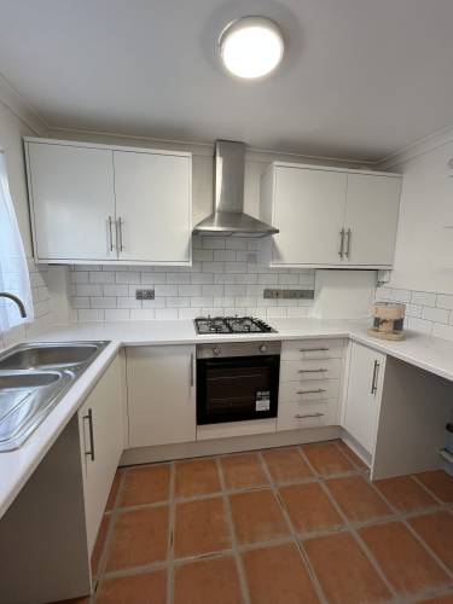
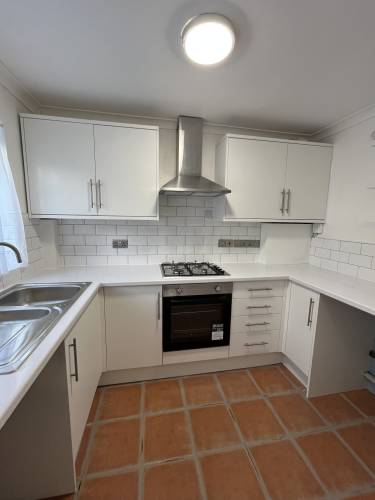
- coffee maker [366,301,407,342]
